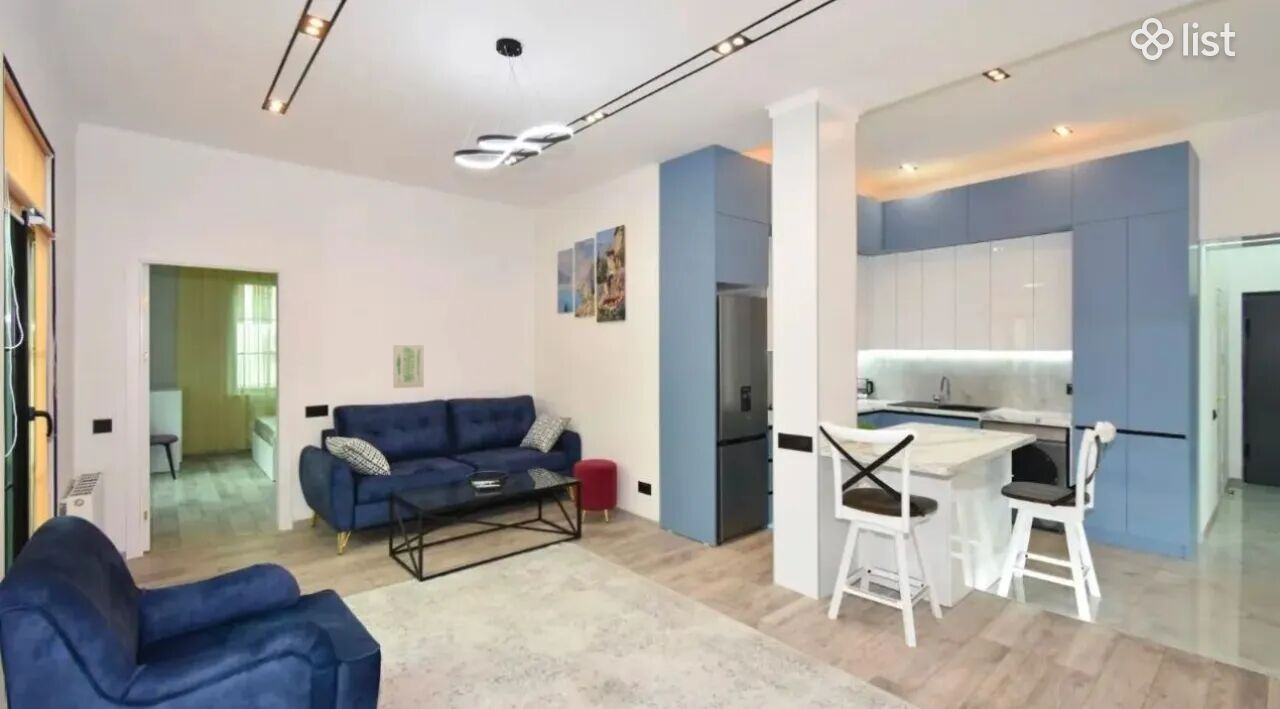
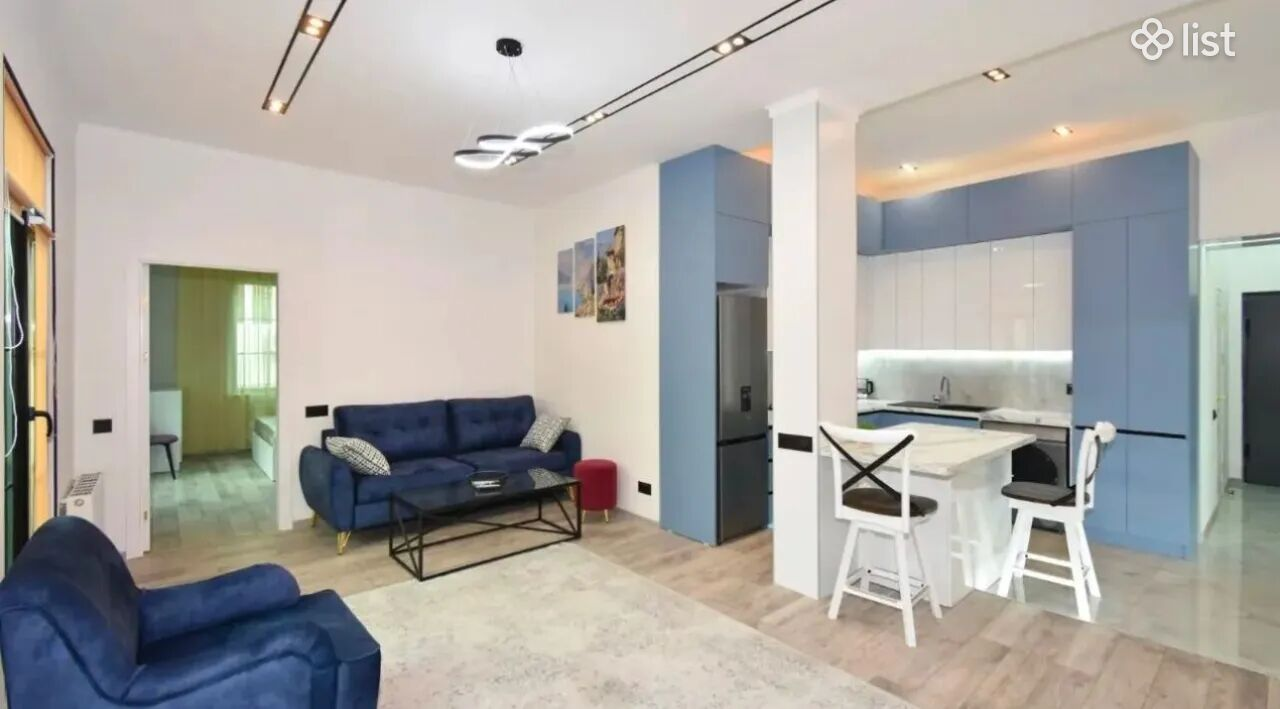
- wall art [392,344,425,389]
